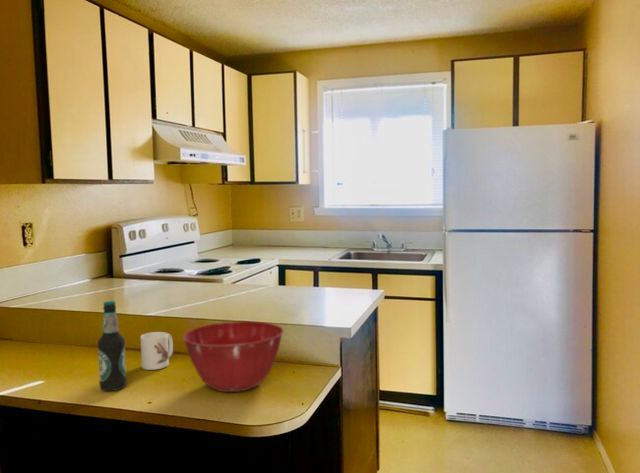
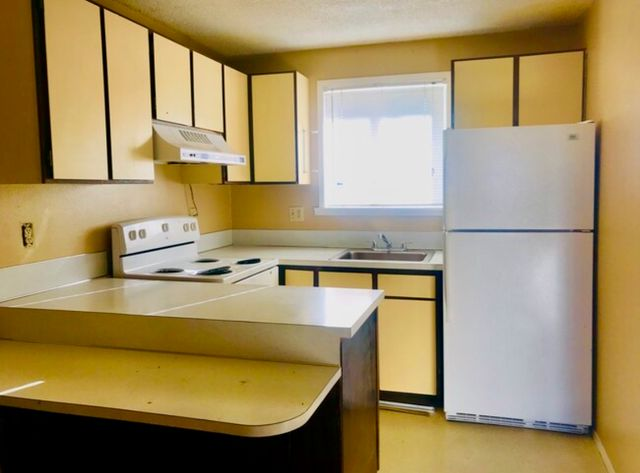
- bottle [97,300,128,392]
- mixing bowl [182,320,285,393]
- mug [139,331,174,371]
